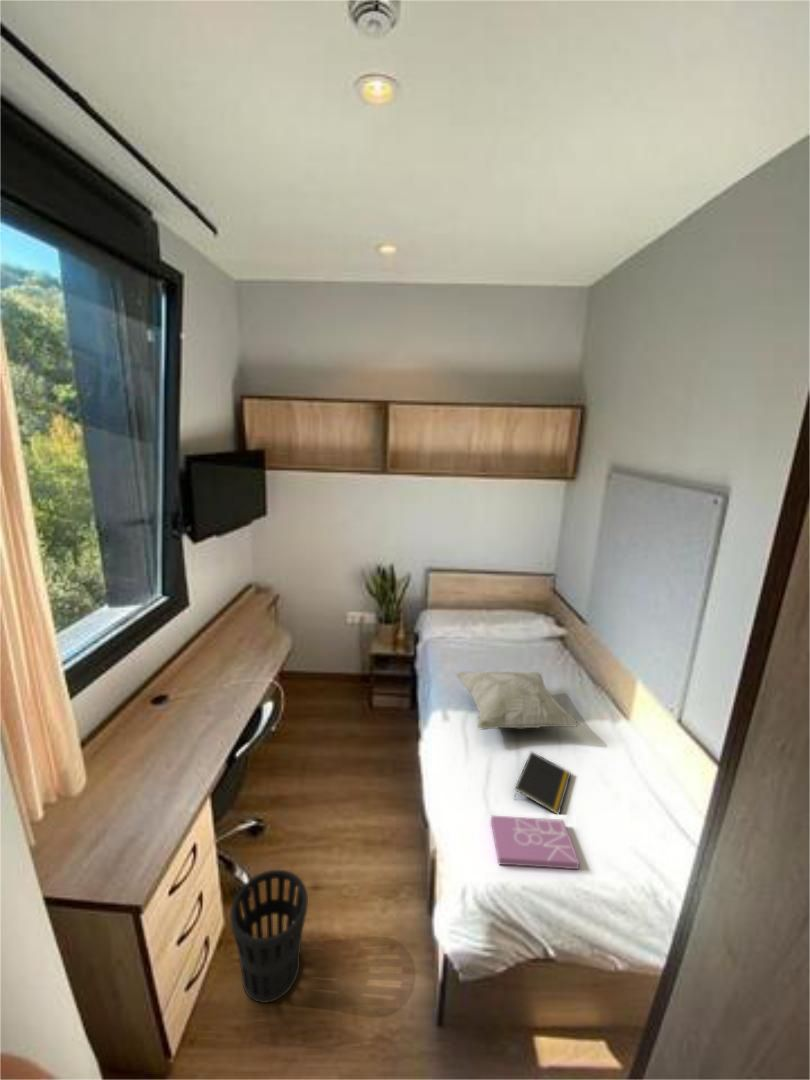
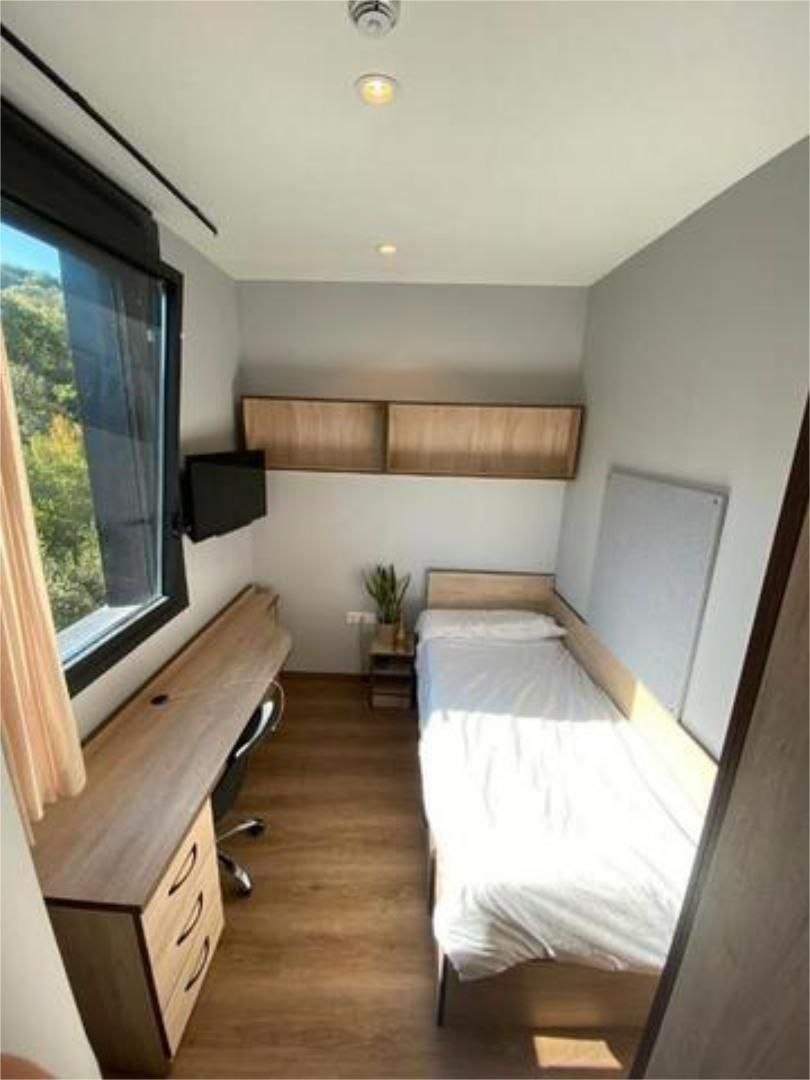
- notepad [513,750,572,815]
- book [490,815,580,870]
- wastebasket [229,869,309,1004]
- decorative pillow [455,670,581,730]
